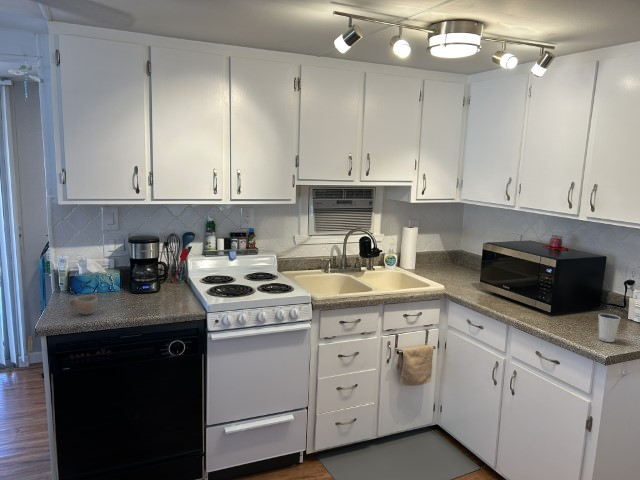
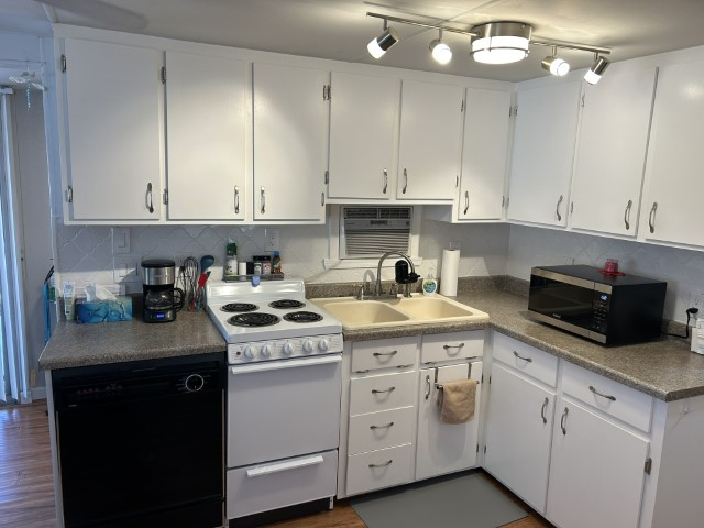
- dixie cup [597,312,622,343]
- cup [67,294,99,316]
